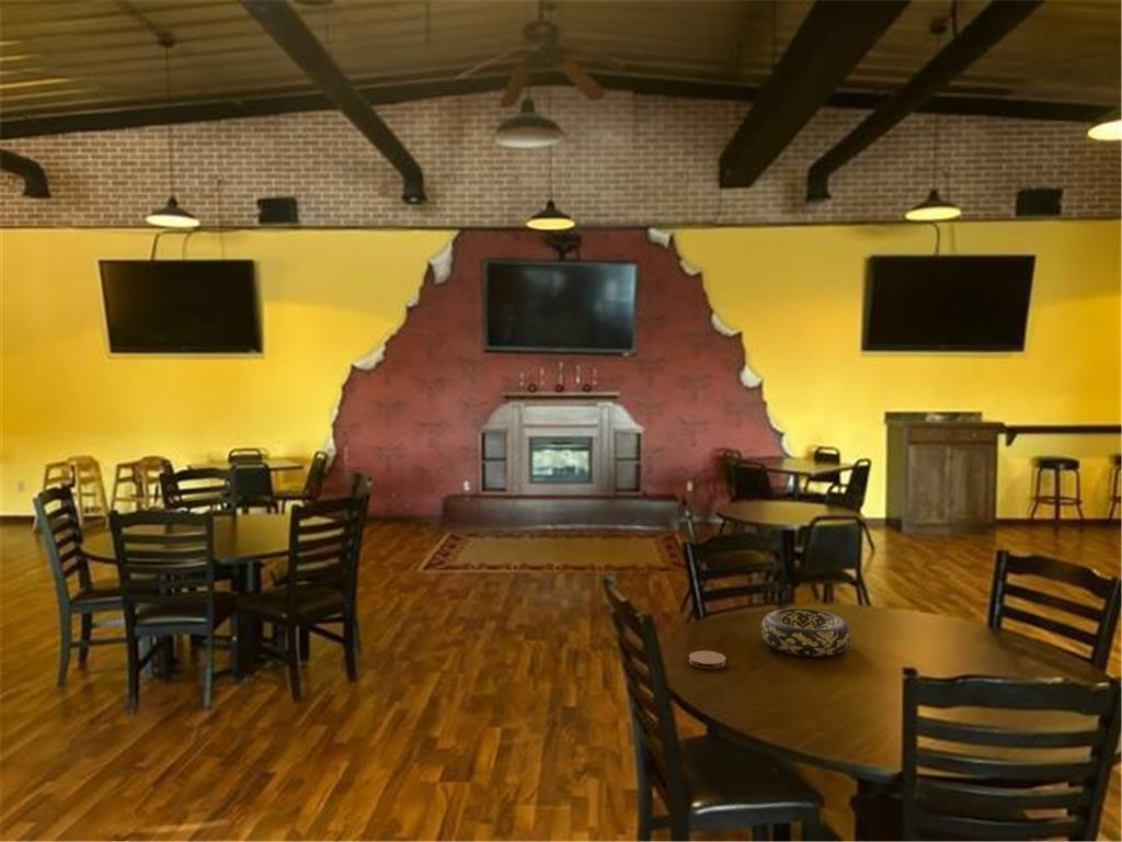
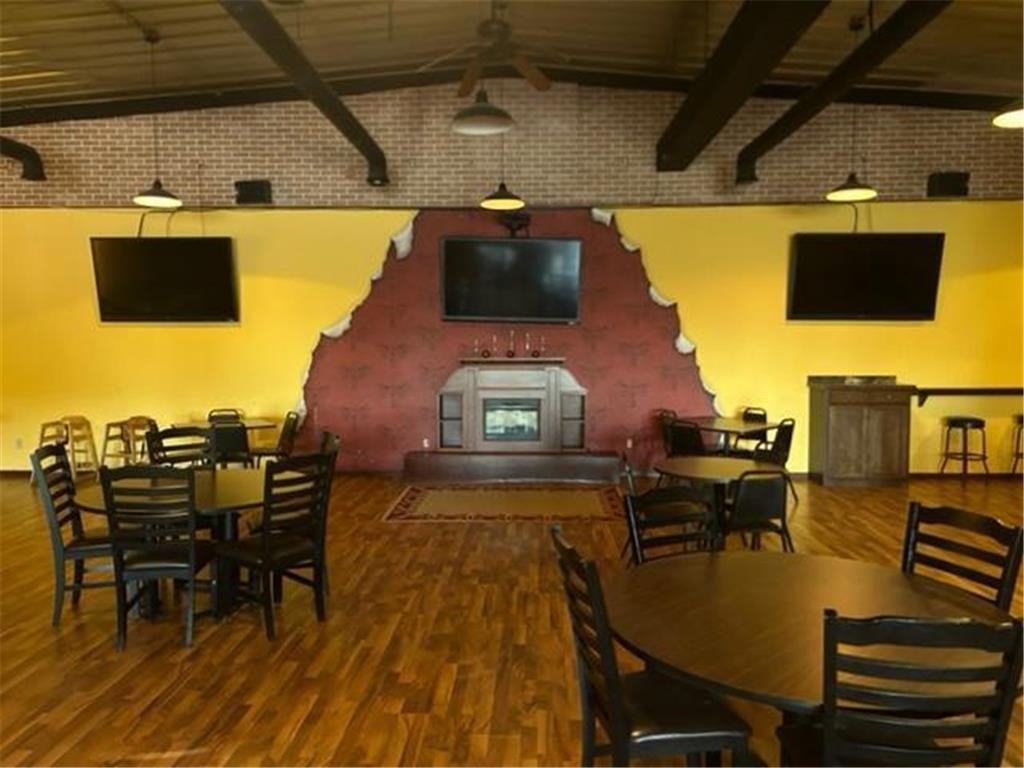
- decorative bowl [759,607,851,658]
- coaster [688,650,726,670]
